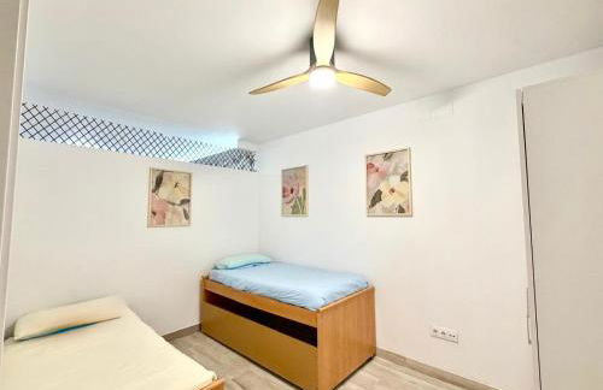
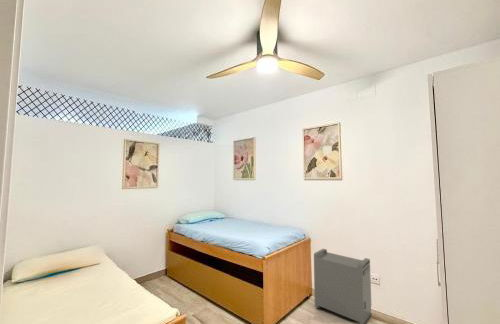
+ storage bin [313,248,373,324]
